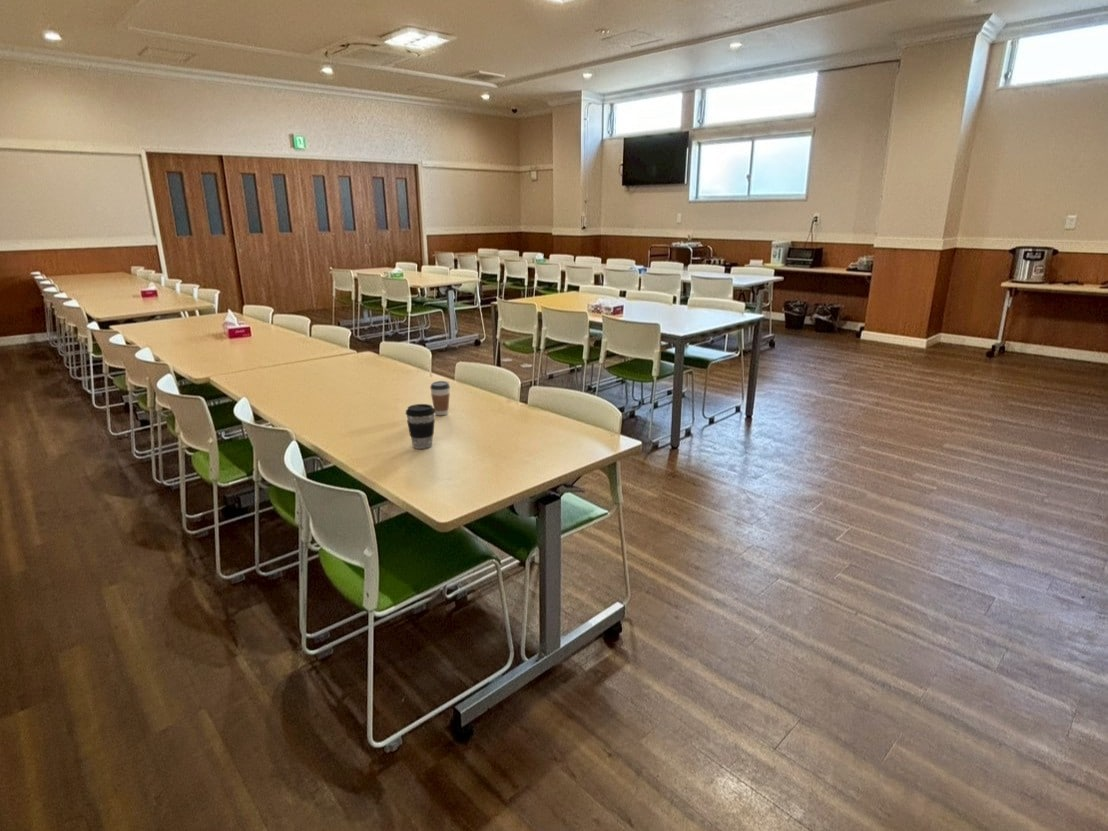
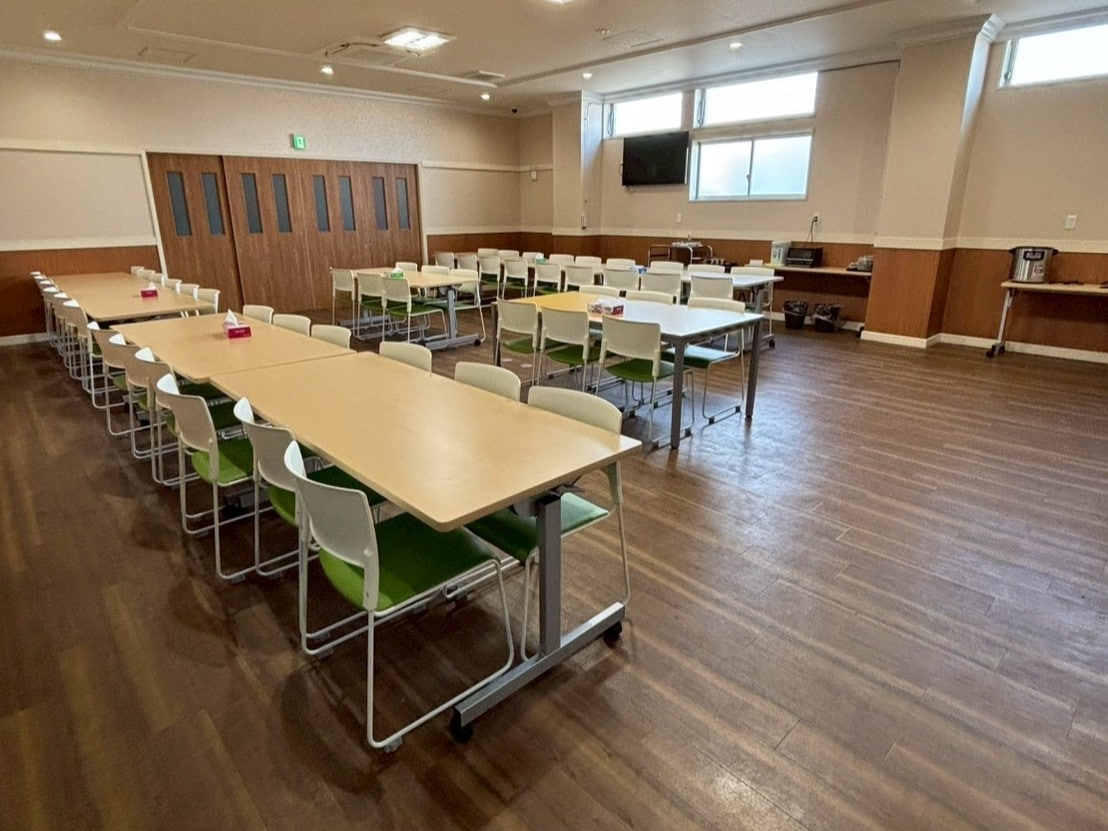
- coffee cup [429,380,451,416]
- coffee cup [405,403,436,450]
